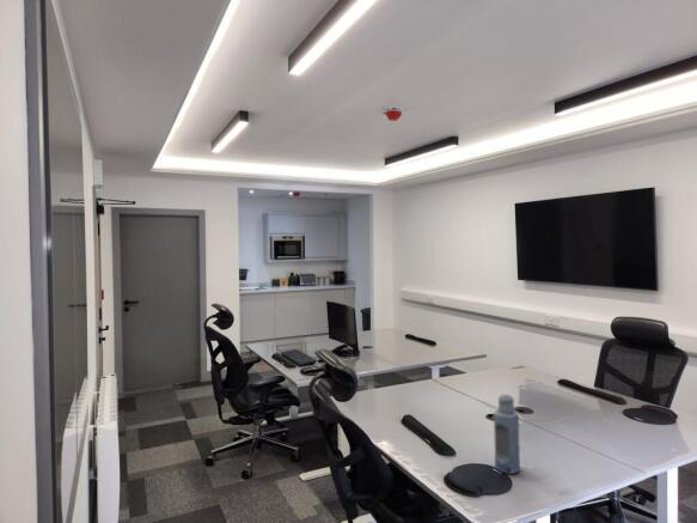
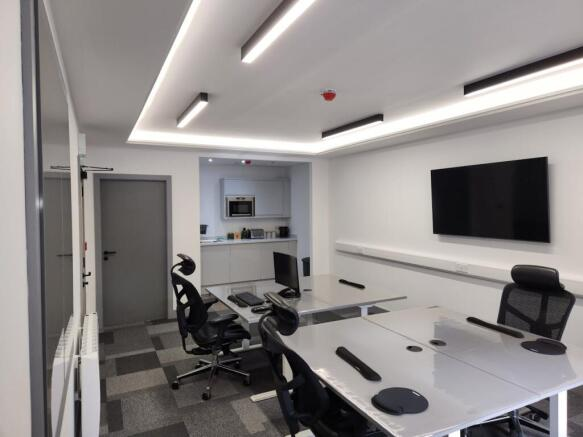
- bottle [493,393,521,475]
